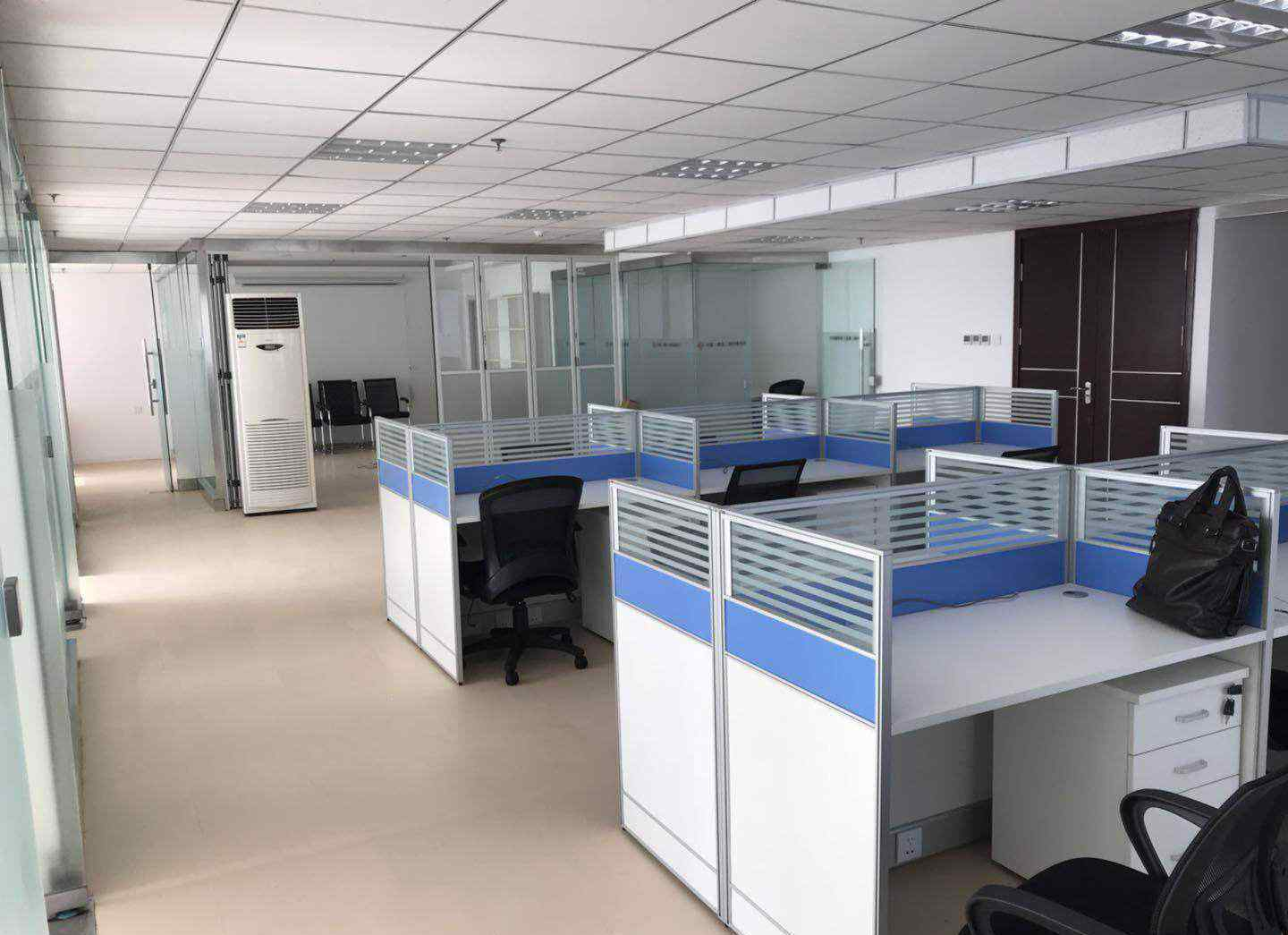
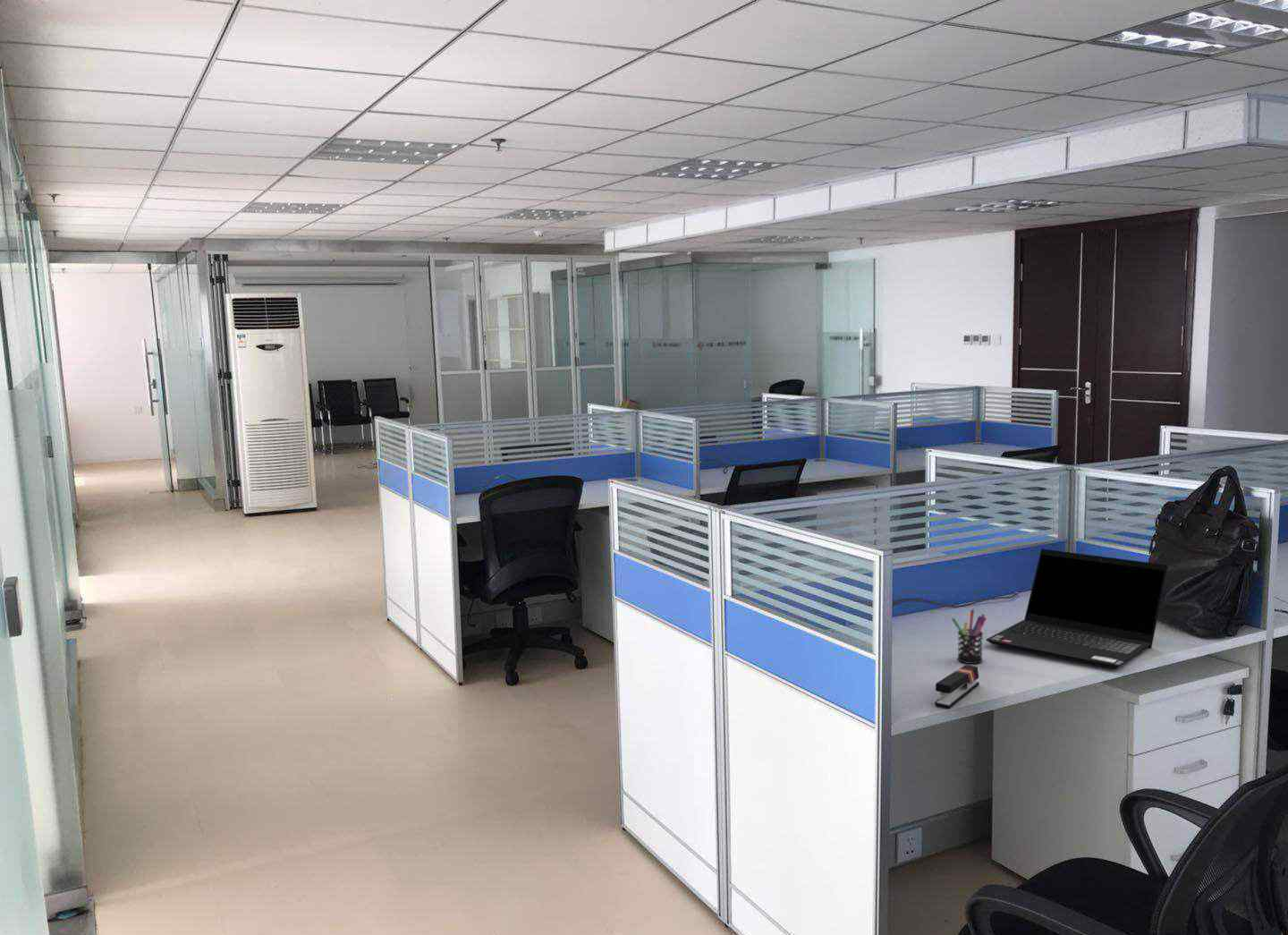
+ pen holder [951,608,987,665]
+ stapler [934,664,980,709]
+ laptop computer [985,548,1169,669]
